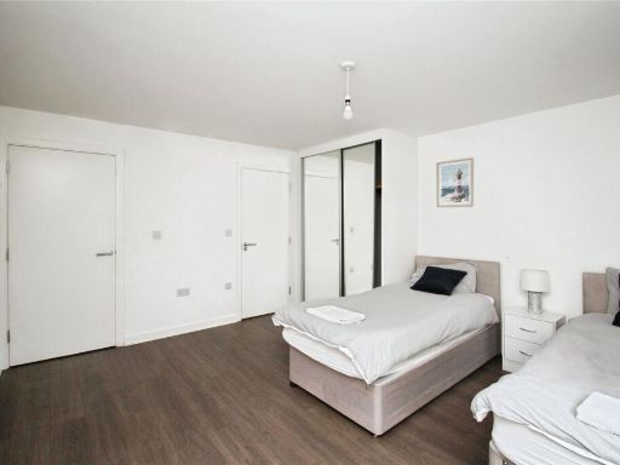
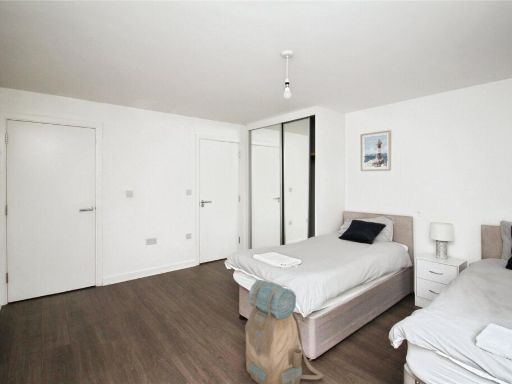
+ backpack [244,279,324,384]
